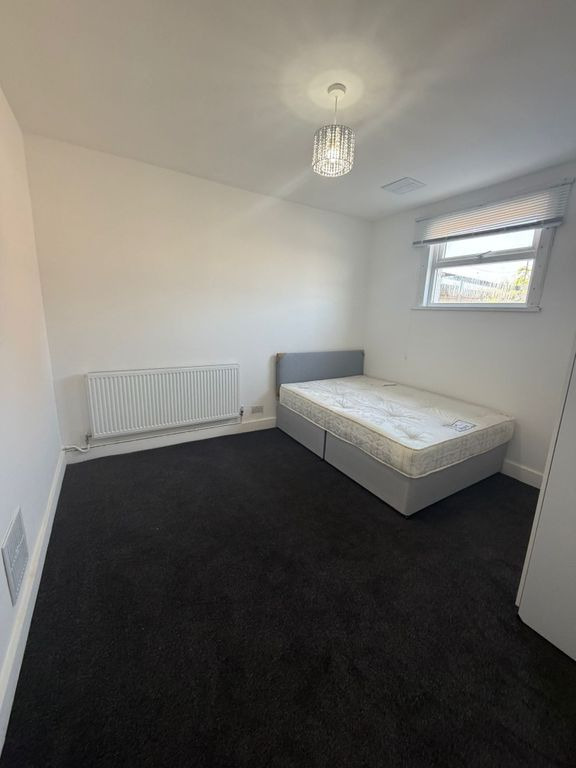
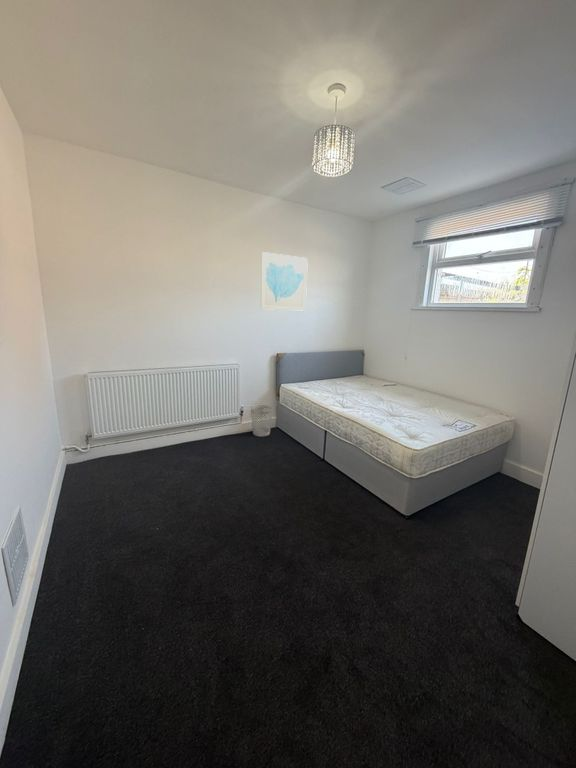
+ wastebasket [250,404,273,437]
+ wall art [260,251,309,312]
